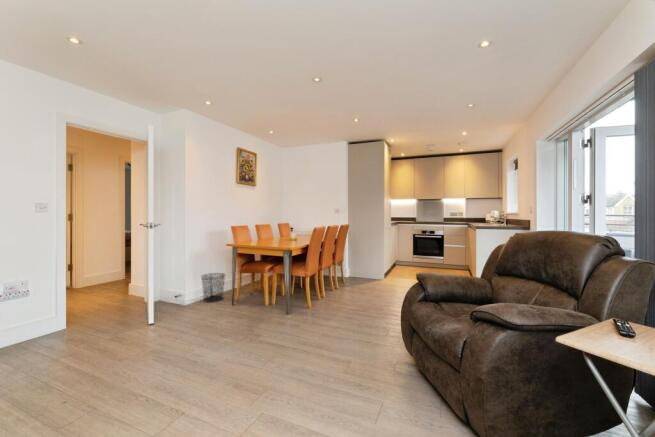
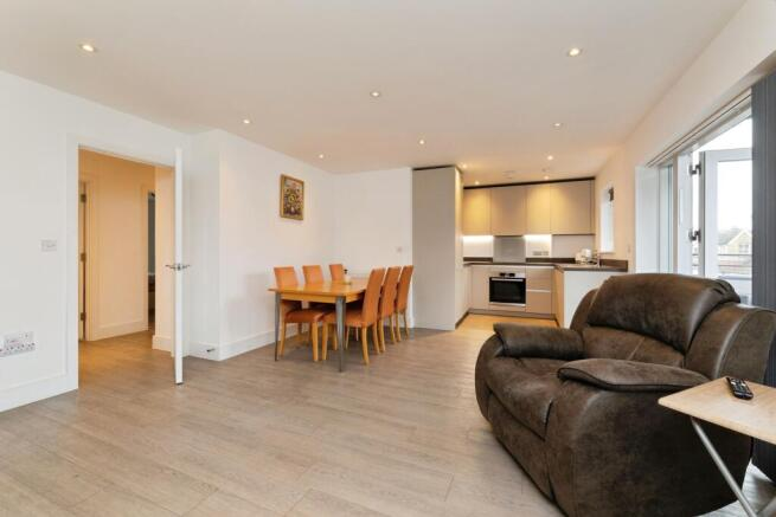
- waste bin [200,272,226,303]
